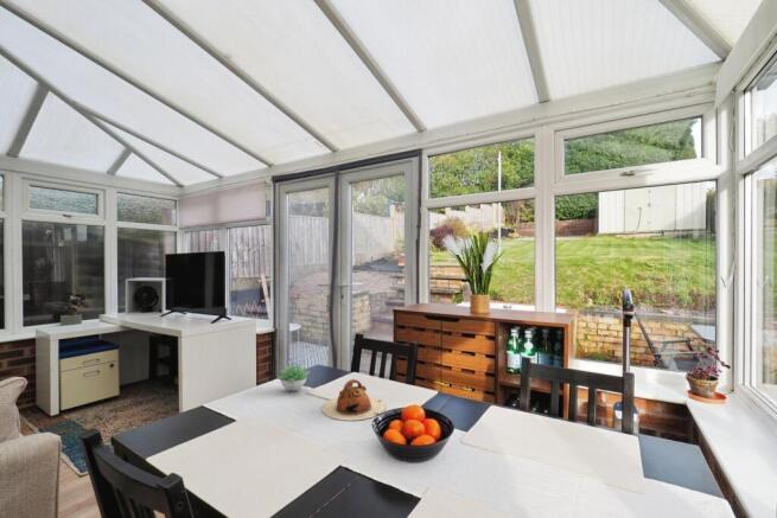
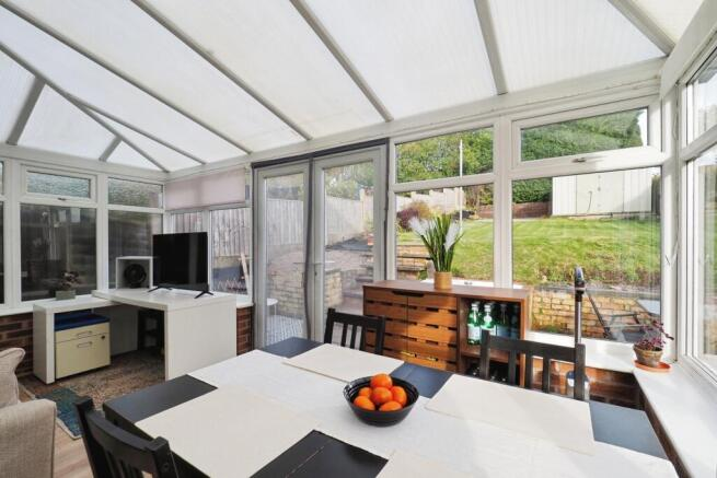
- teapot [321,378,387,422]
- succulent plant [276,364,311,391]
